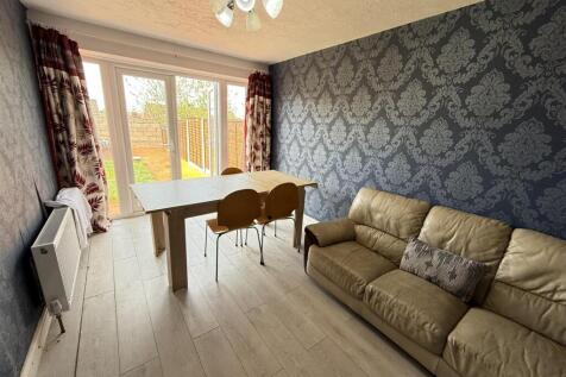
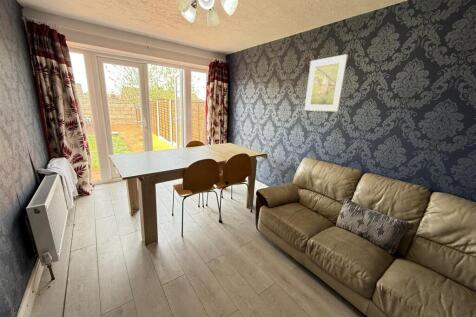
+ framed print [304,53,349,113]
